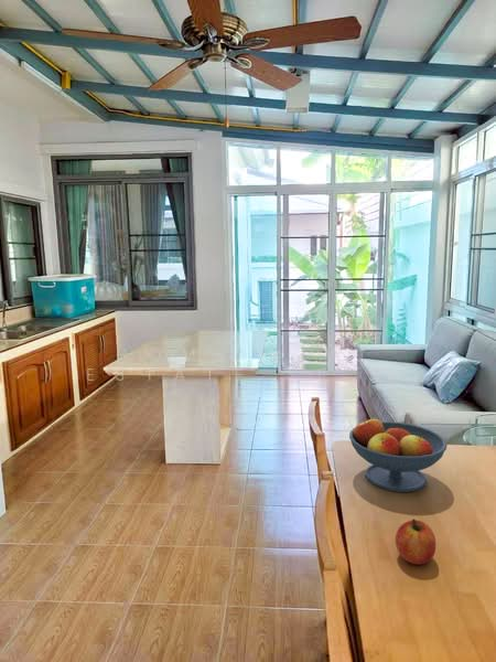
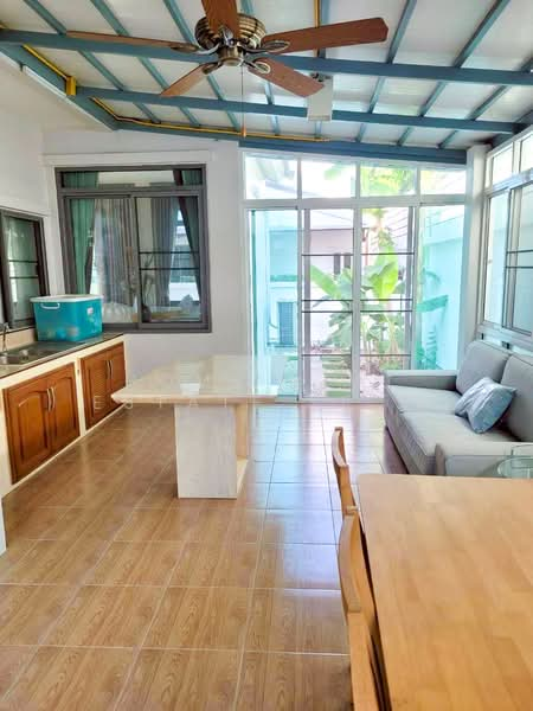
- fruit bowl [348,417,448,493]
- apple [395,519,436,566]
